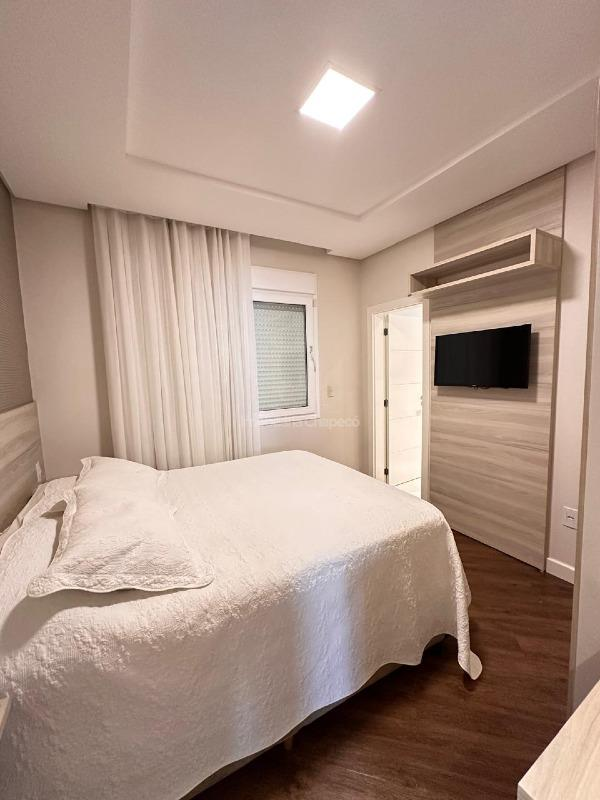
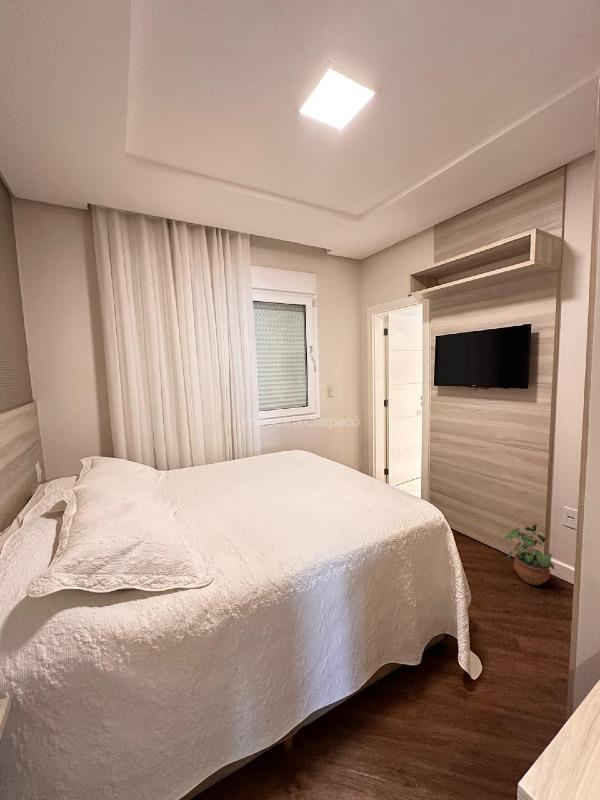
+ potted plant [503,523,555,586]
